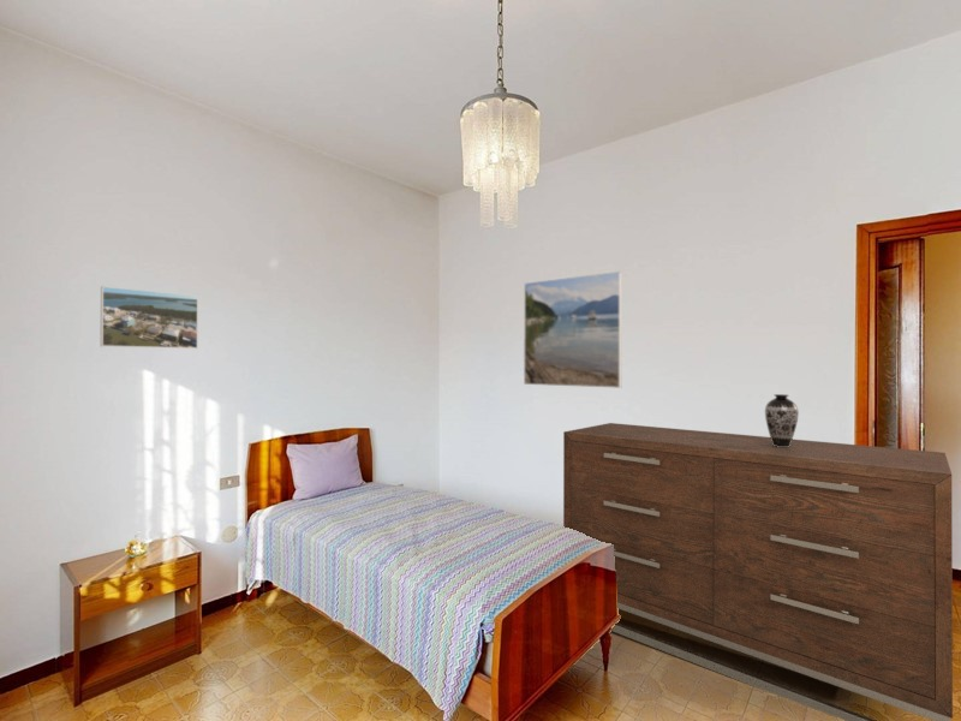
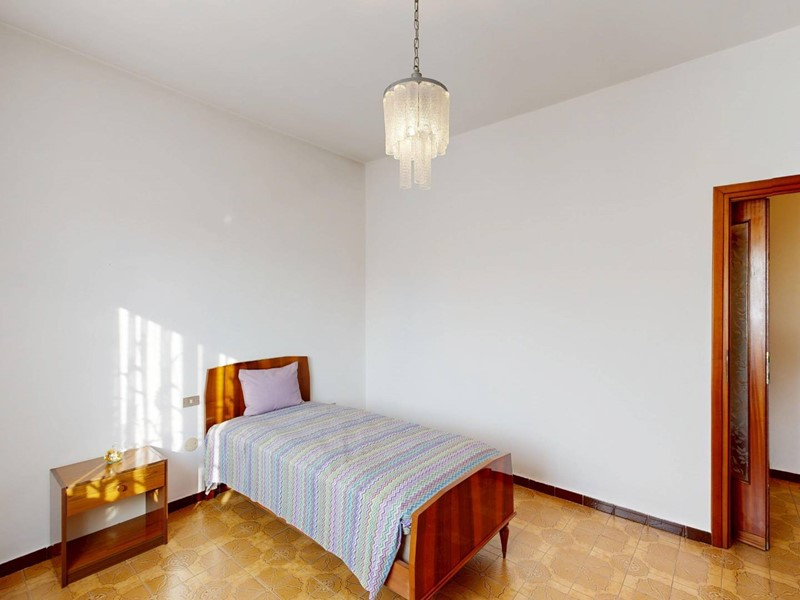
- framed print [100,285,199,350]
- dresser [562,422,954,721]
- decorative vase [764,393,800,447]
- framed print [523,270,622,389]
